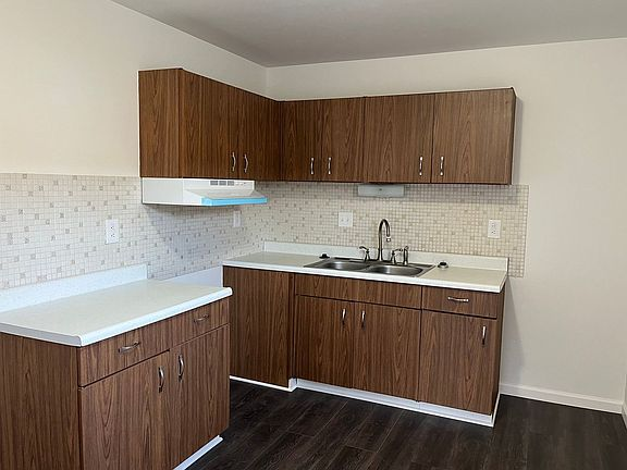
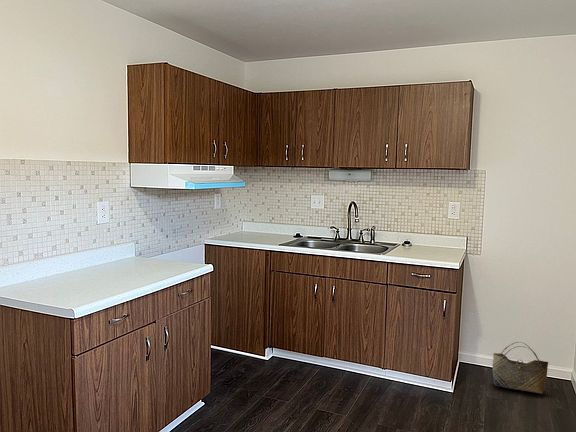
+ basket [492,341,549,395]
